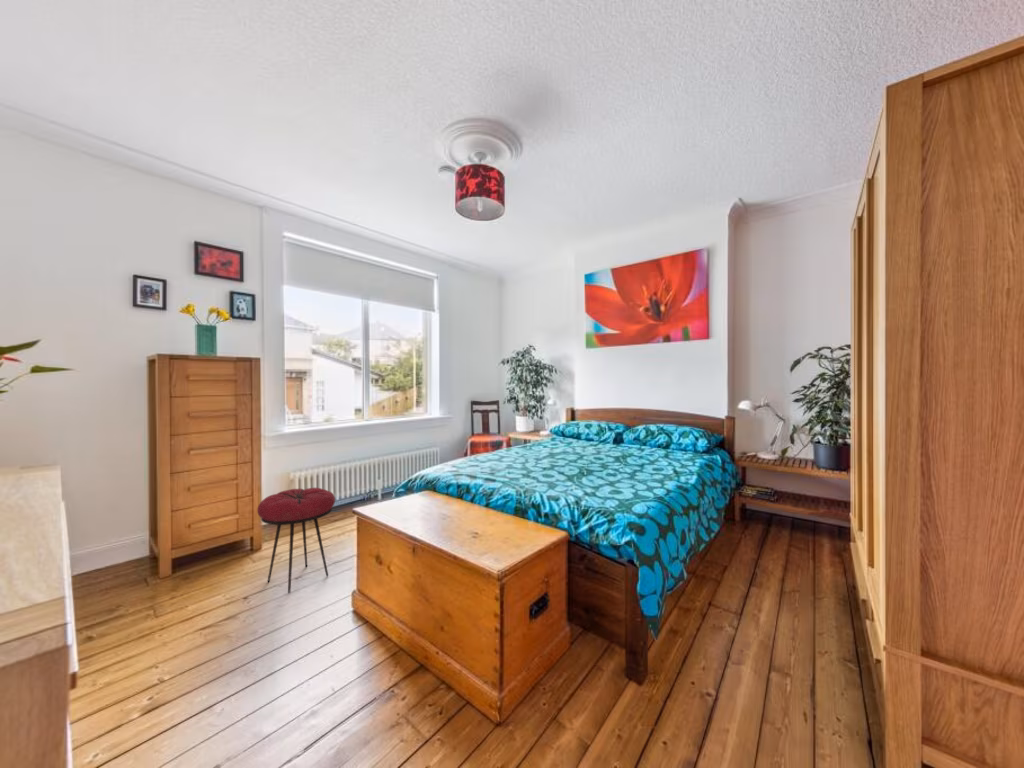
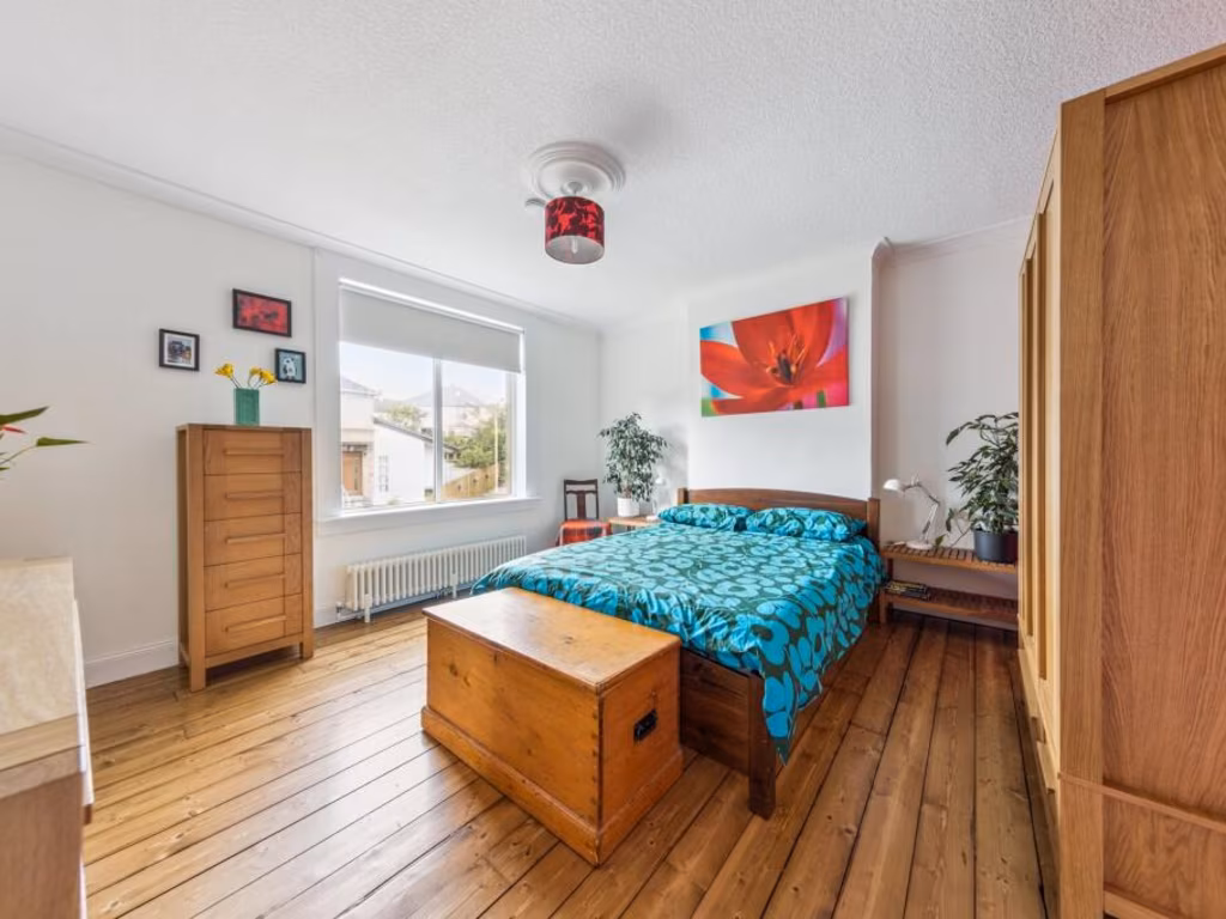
- stool [256,487,336,594]
